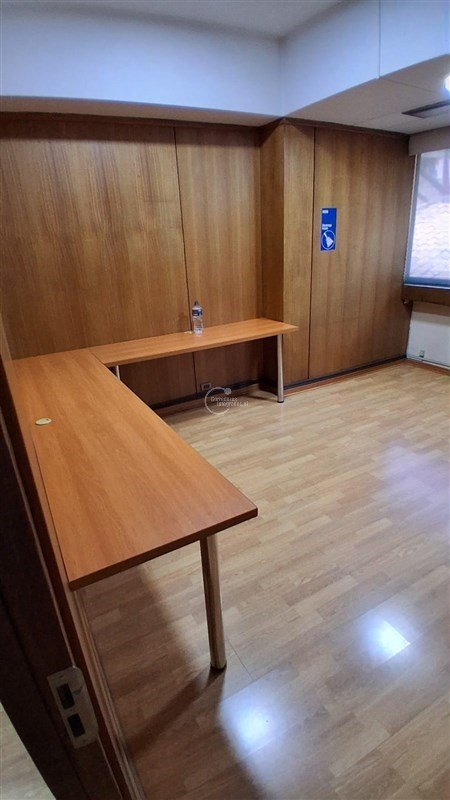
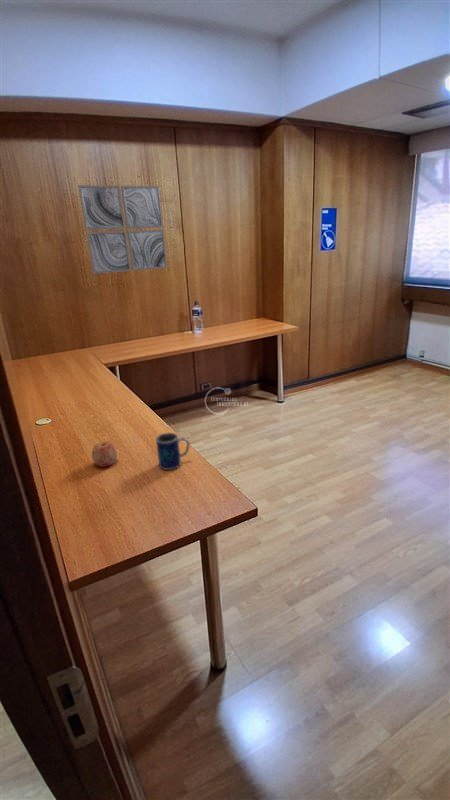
+ apple [91,441,118,468]
+ wall art [77,184,168,275]
+ mug [155,432,190,471]
